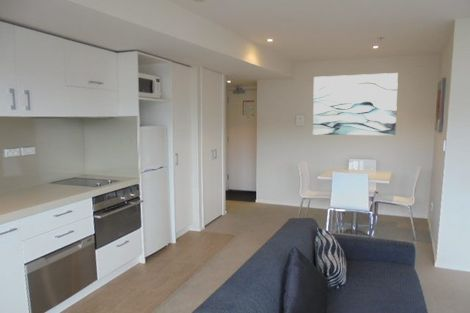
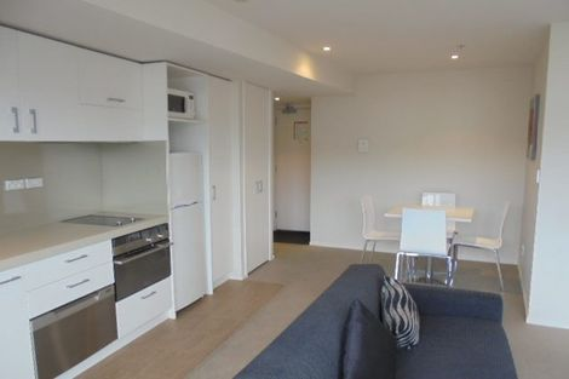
- wall art [312,72,399,136]
